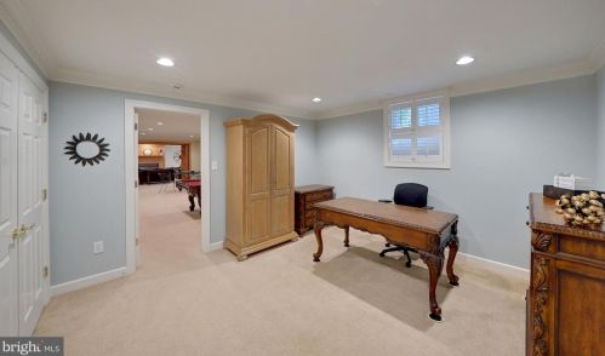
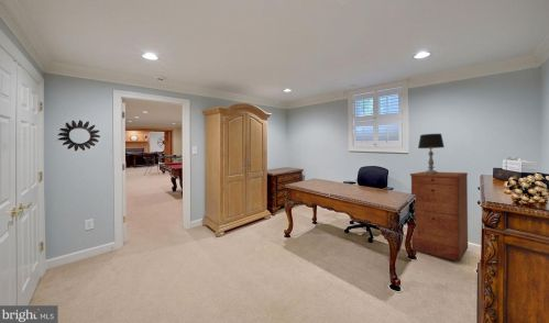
+ filing cabinet [409,171,469,263]
+ table lamp [417,133,446,174]
